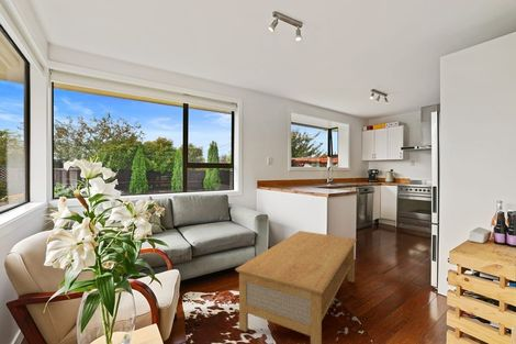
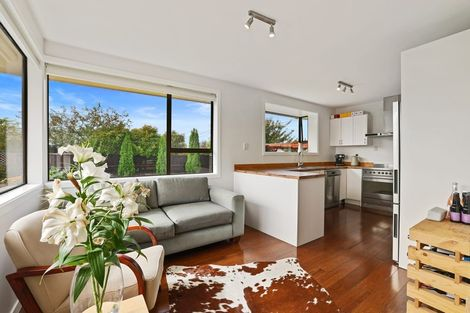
- coffee table [234,230,358,344]
